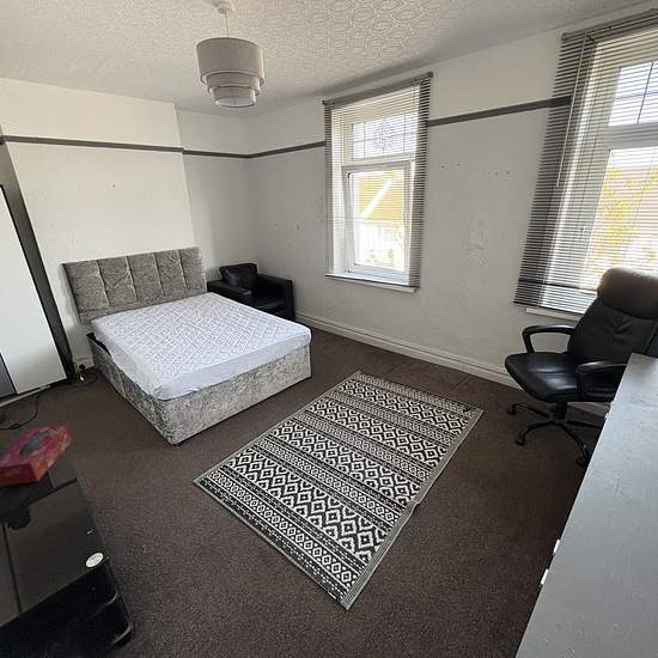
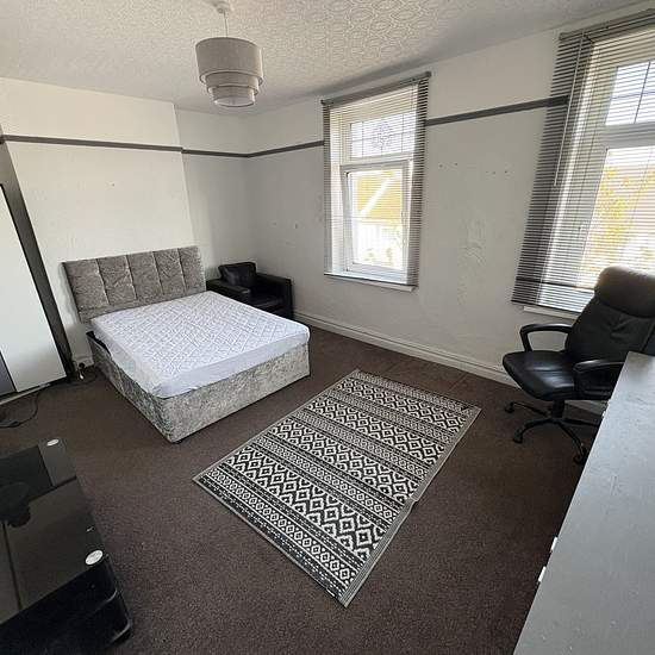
- tissue box [0,422,73,487]
